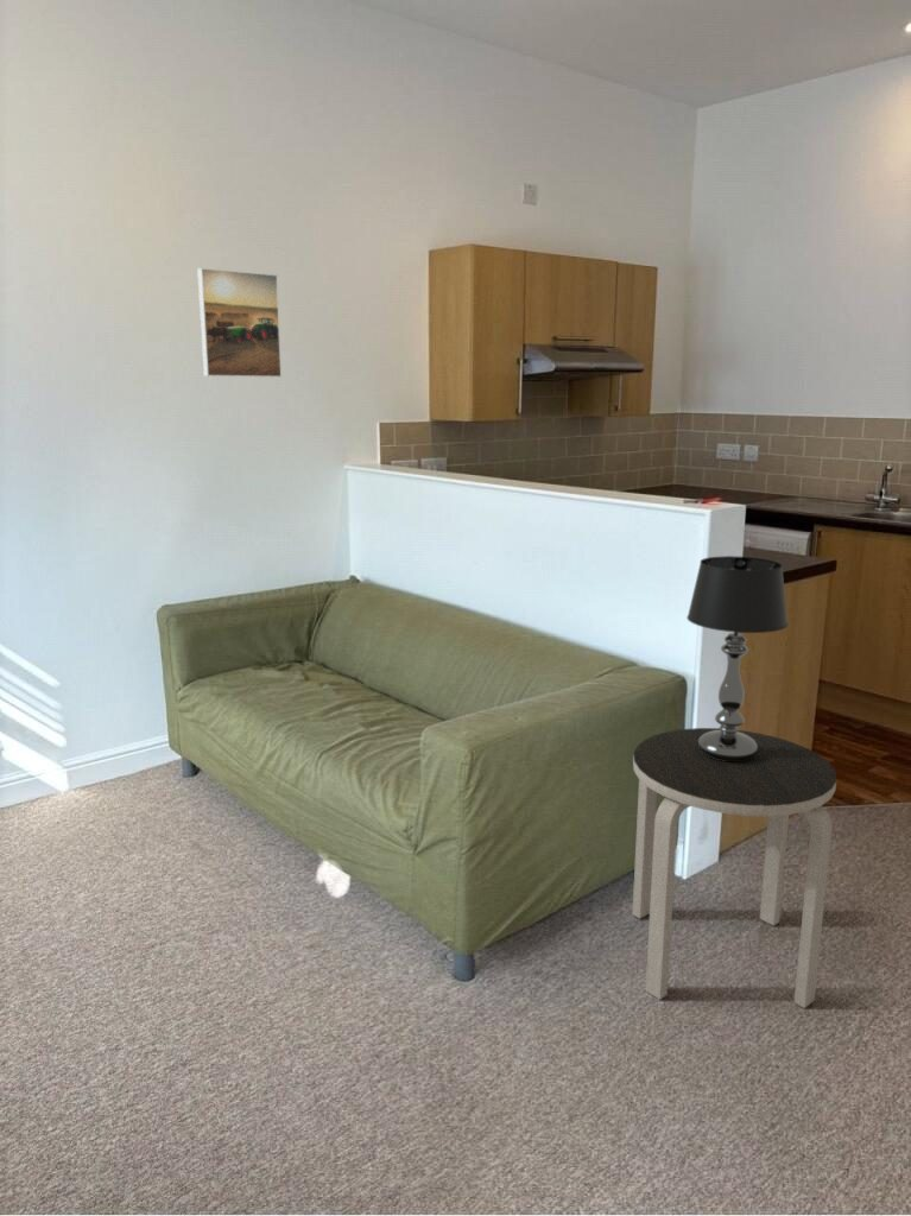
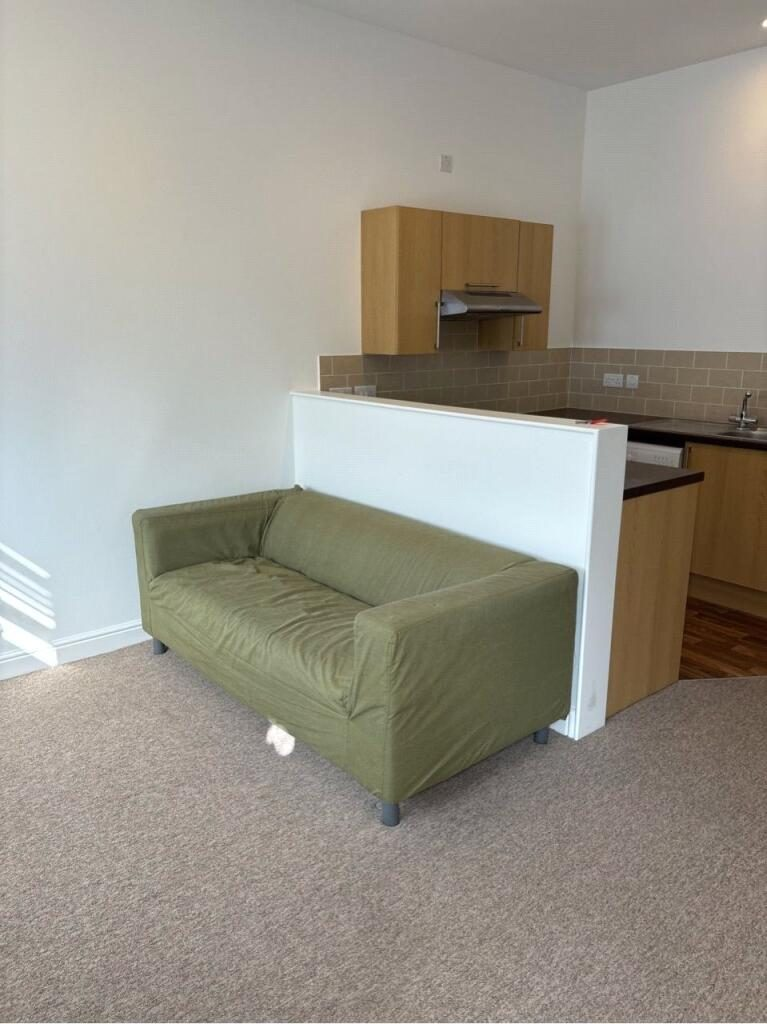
- side table [631,727,837,1009]
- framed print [196,267,283,379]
- table lamp [687,555,789,761]
